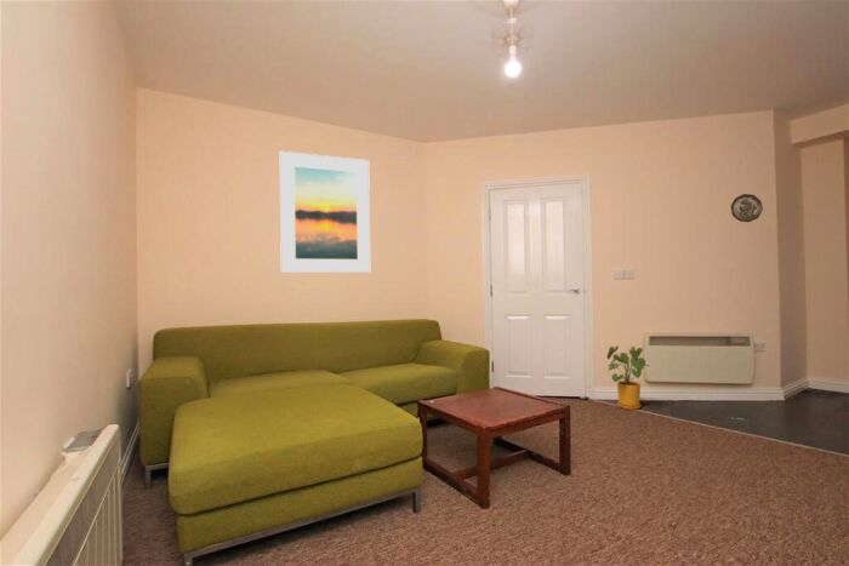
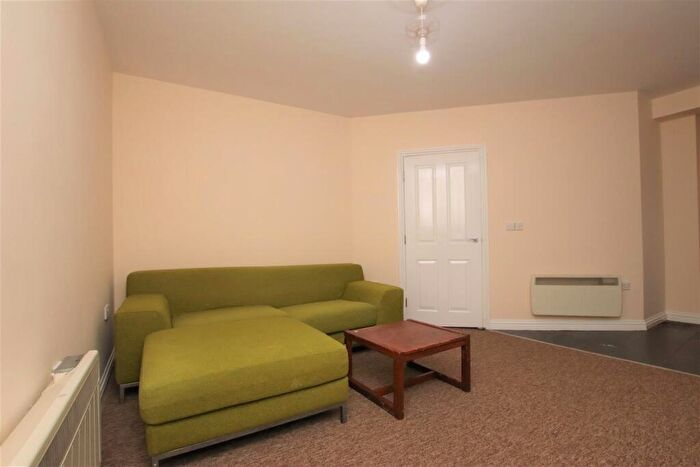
- house plant [605,344,653,411]
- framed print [279,150,371,274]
- decorative plate [730,193,764,223]
